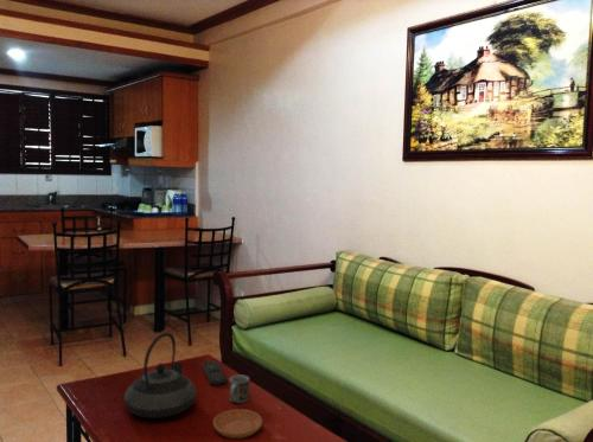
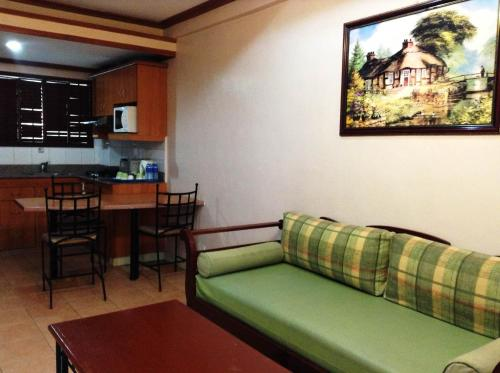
- remote control [202,360,228,386]
- saucer [212,409,263,440]
- cup [229,374,250,404]
- teapot [123,332,198,419]
